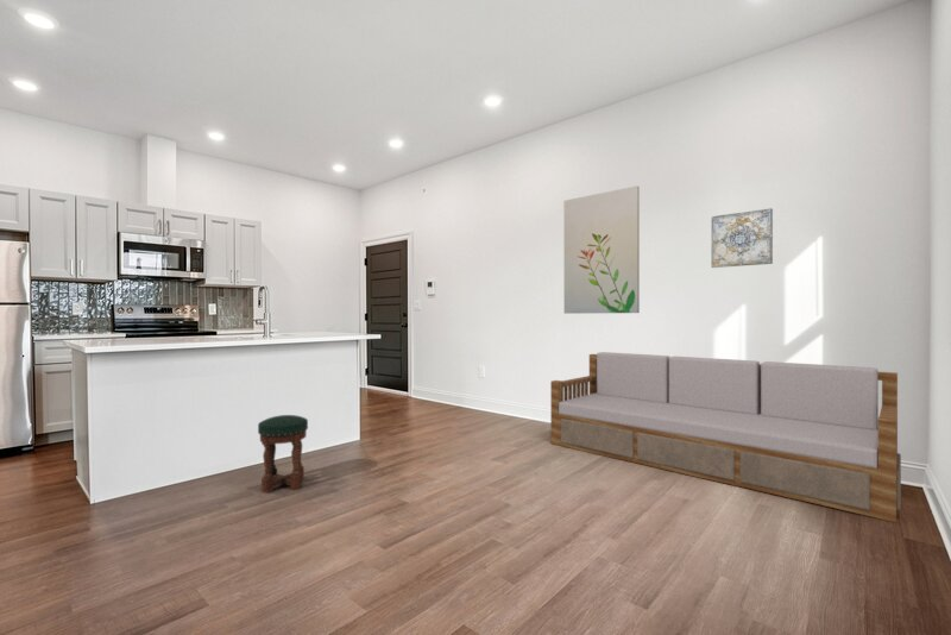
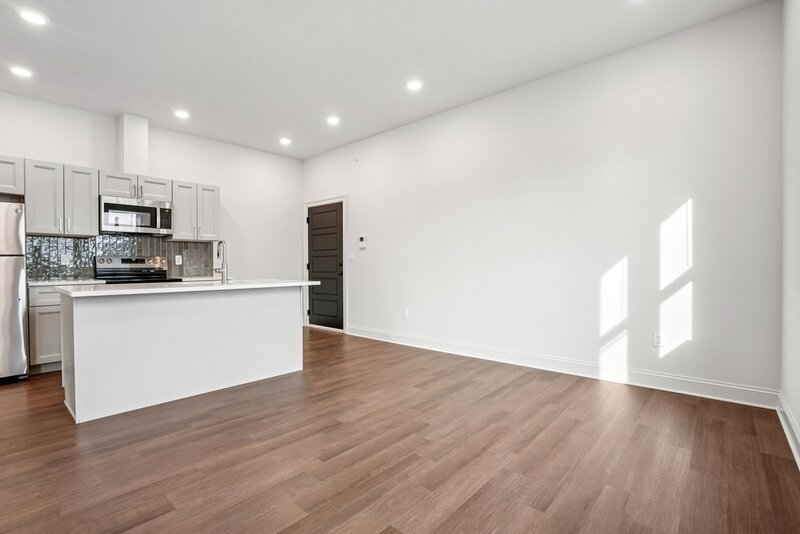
- wall art [562,184,641,315]
- stool [257,414,309,495]
- wall art [711,207,774,269]
- sofa [549,351,902,523]
